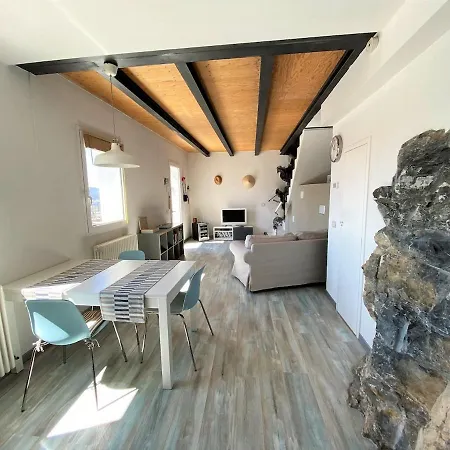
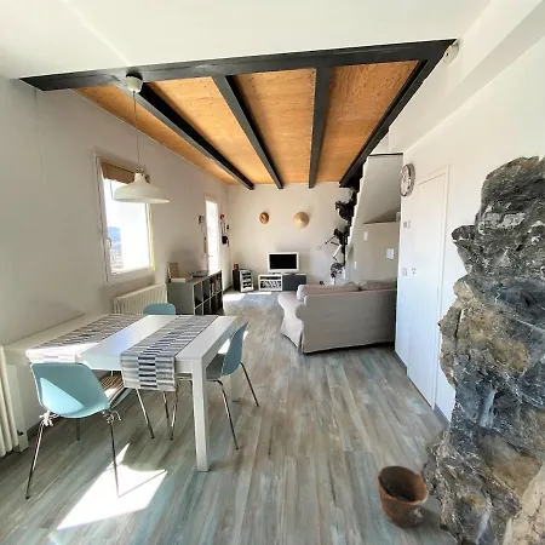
+ clay pot [375,464,430,529]
